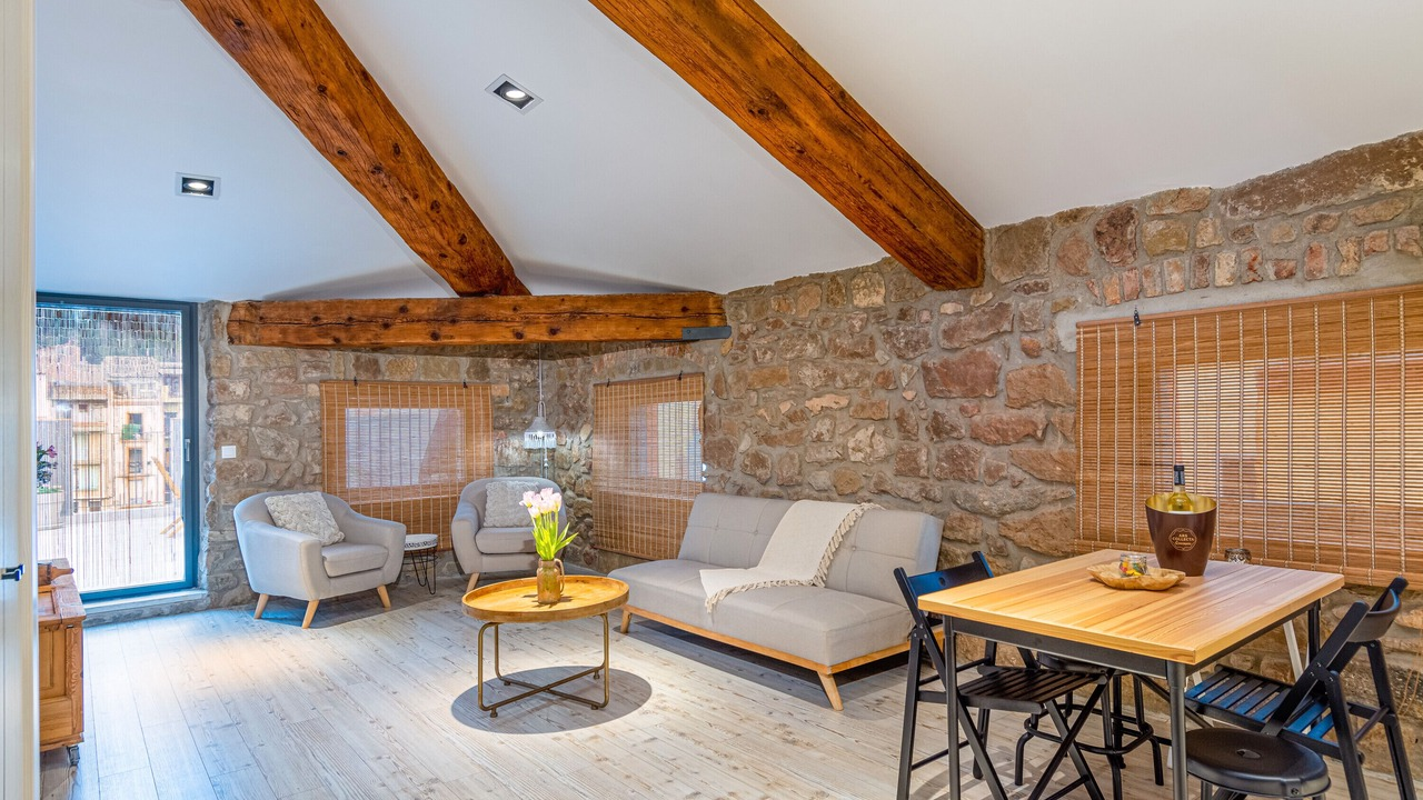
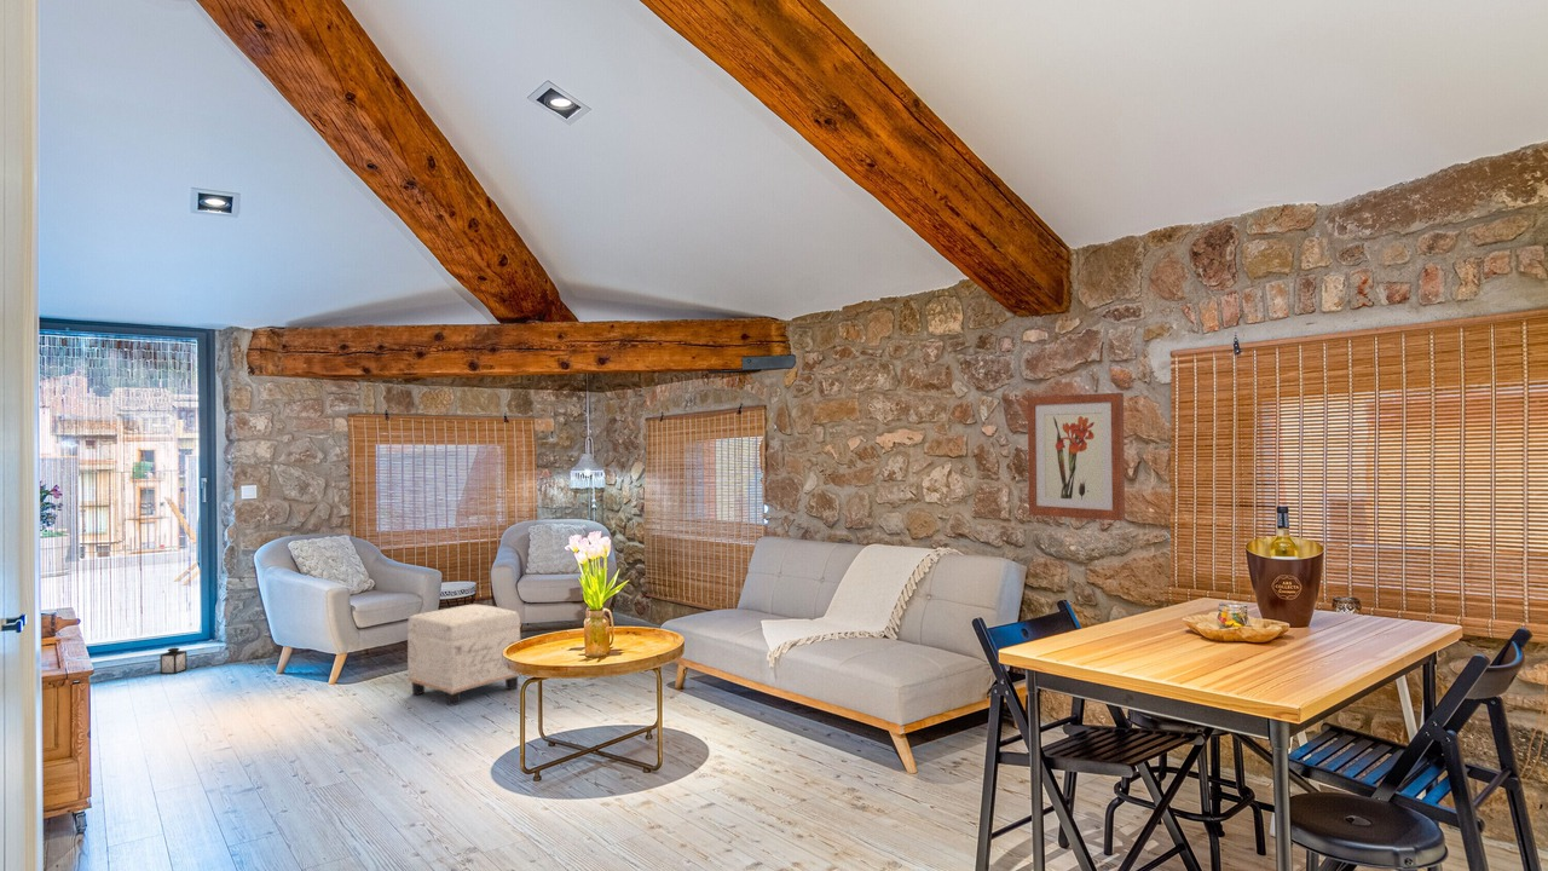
+ lantern [160,647,187,675]
+ ottoman [406,604,521,706]
+ wall art [1027,392,1126,521]
